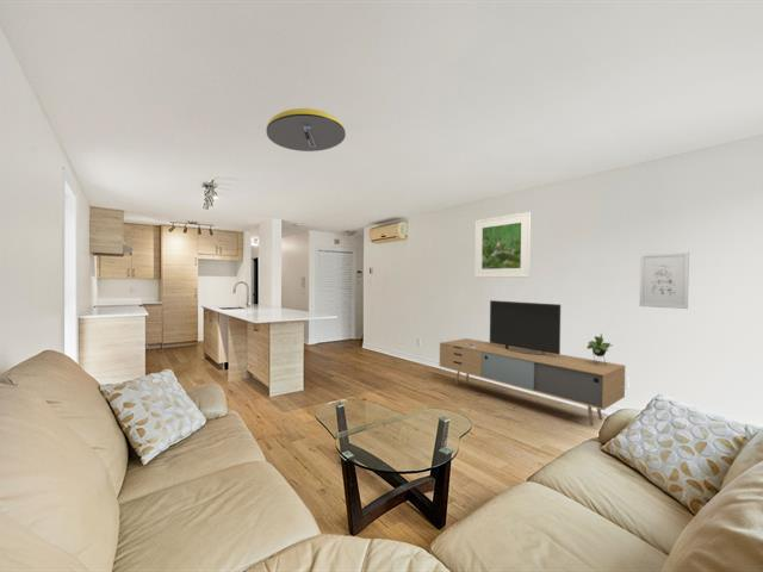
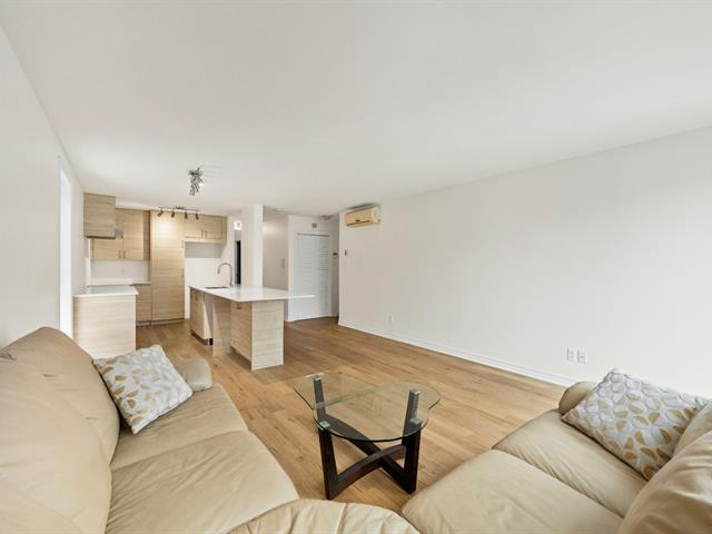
- ceiling light [266,107,347,153]
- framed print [473,211,532,279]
- media console [439,299,626,427]
- wall art [638,251,690,310]
